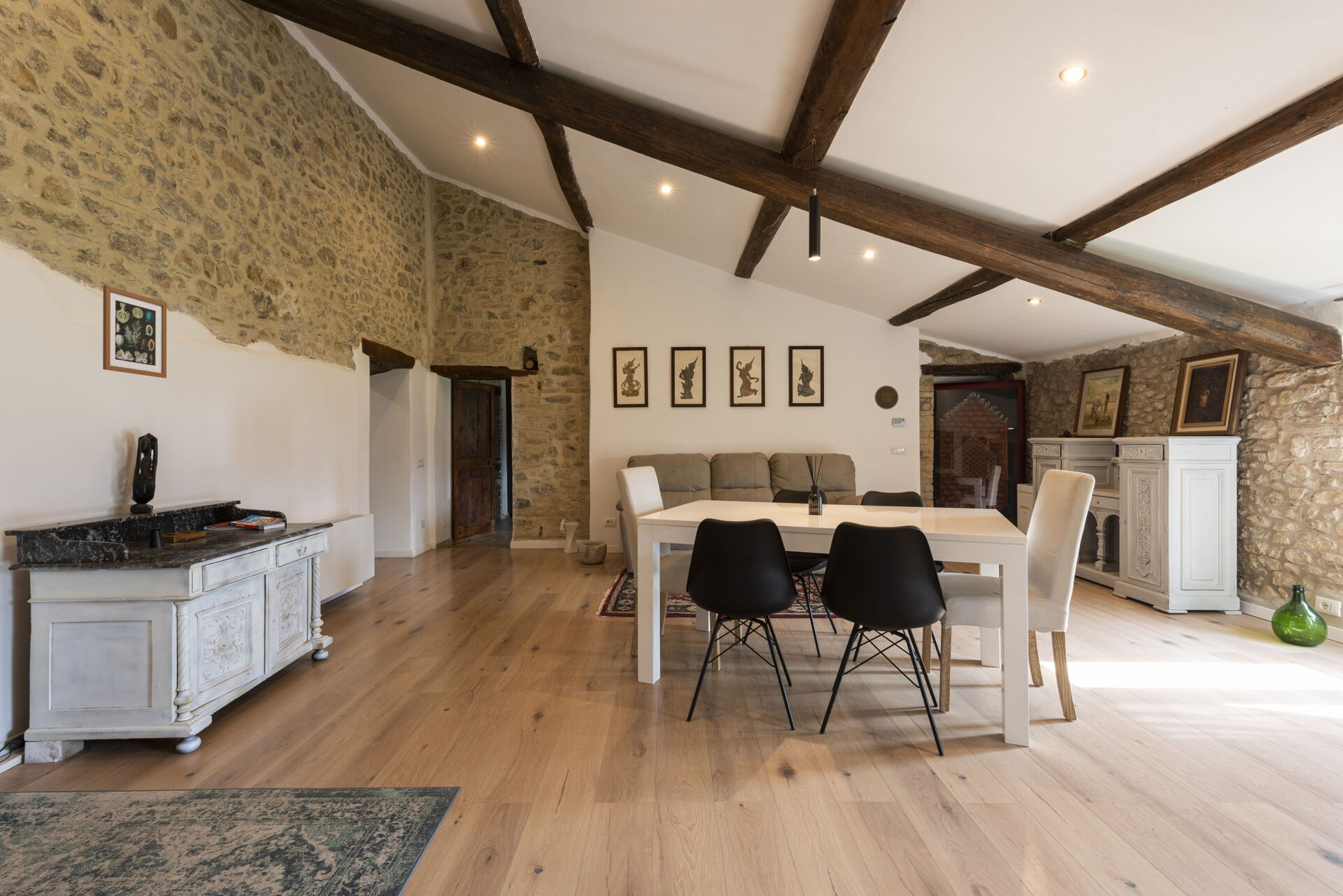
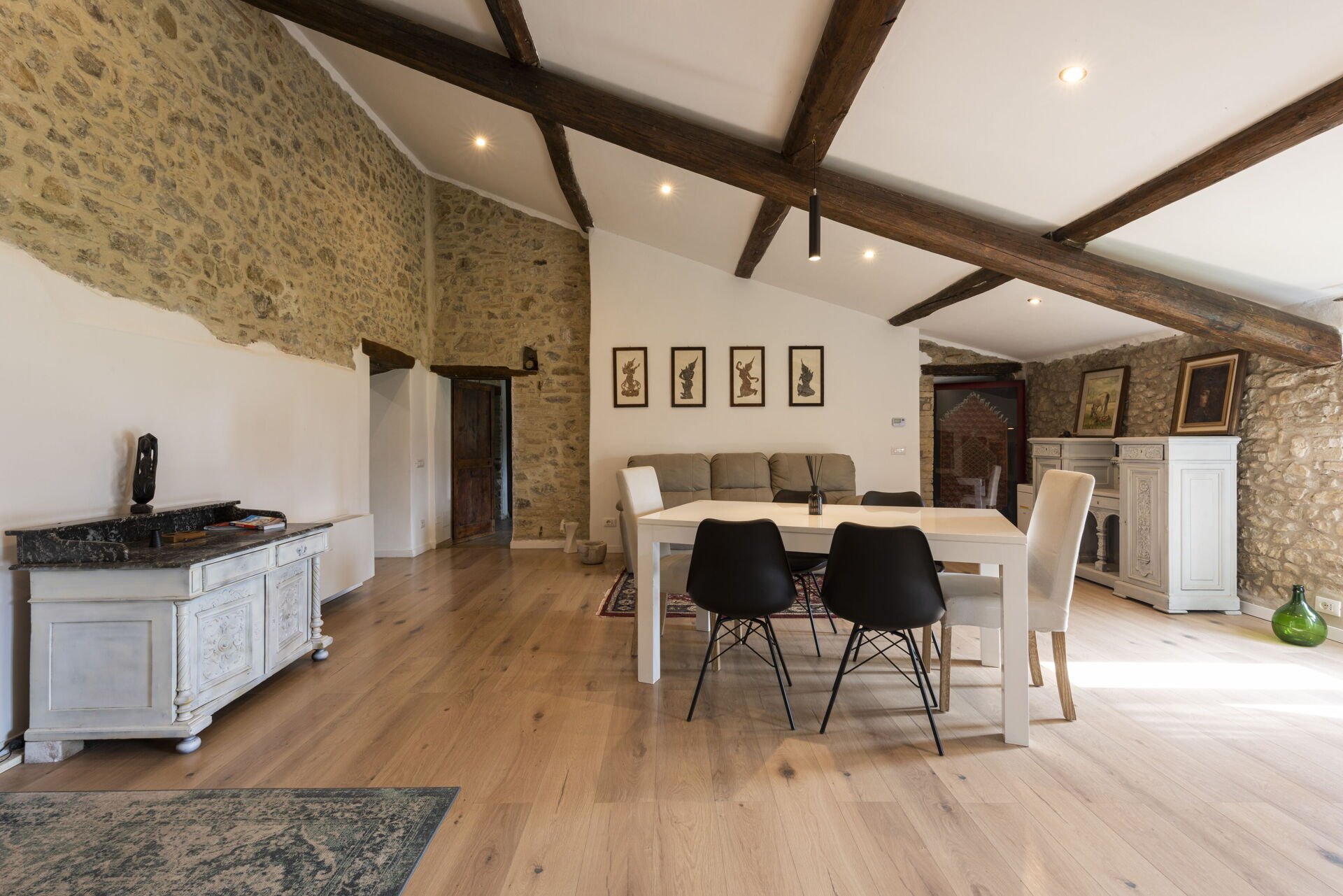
- decorative plate [874,385,899,410]
- wall art [102,285,167,378]
